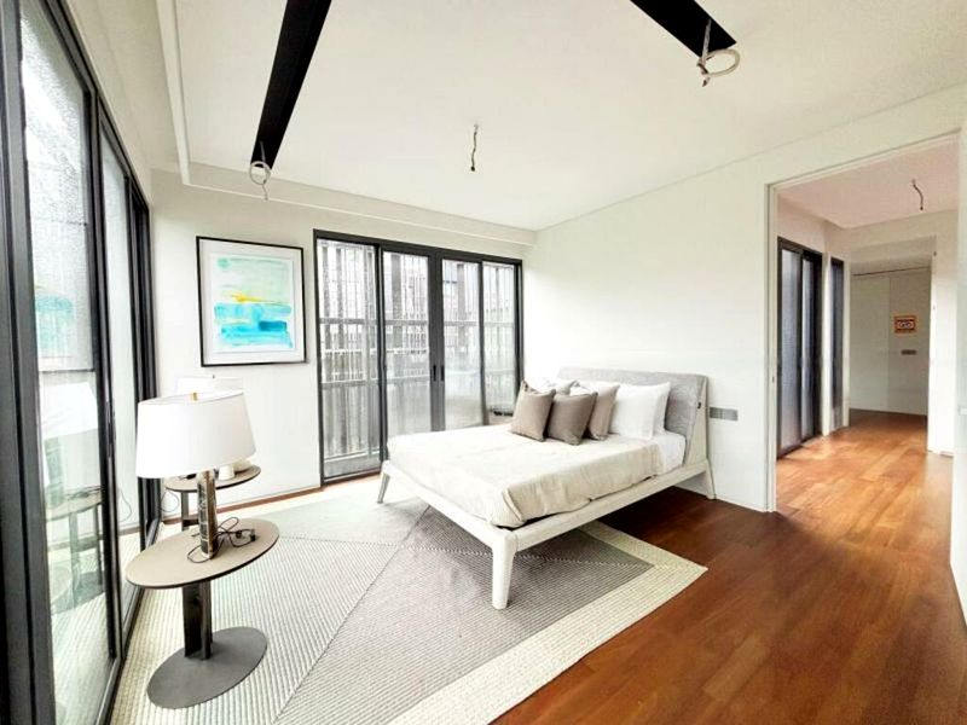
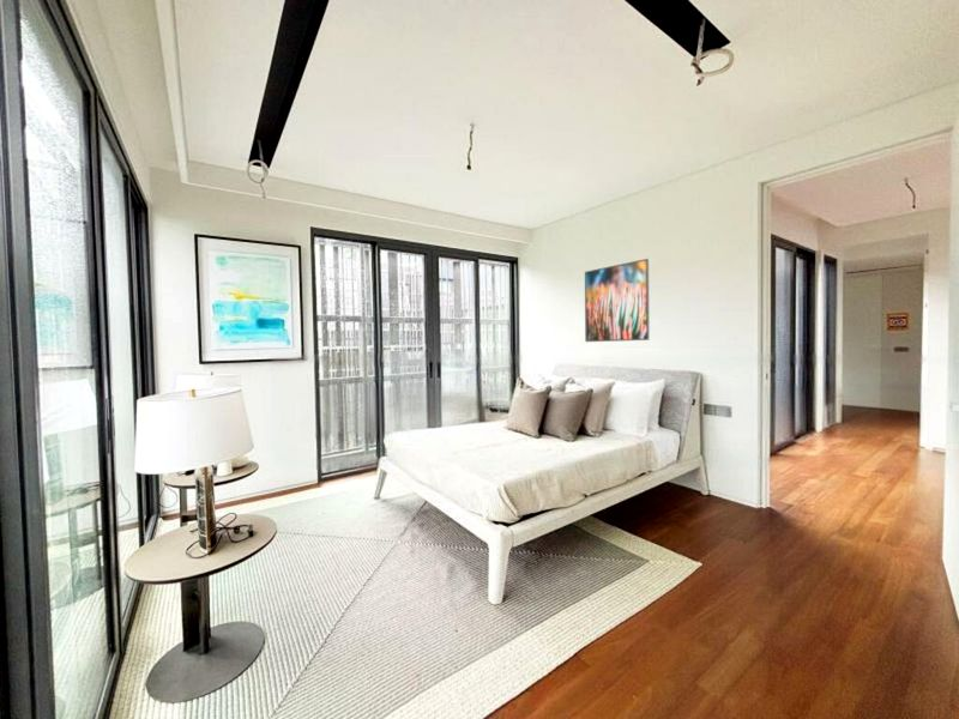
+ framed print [584,258,650,343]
